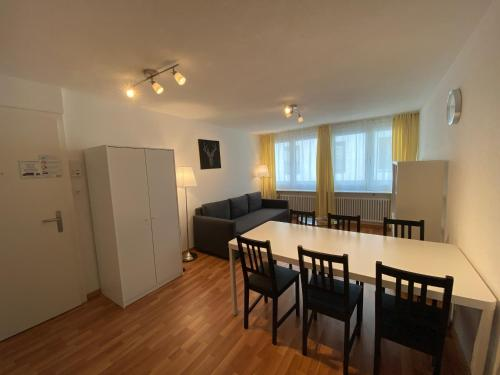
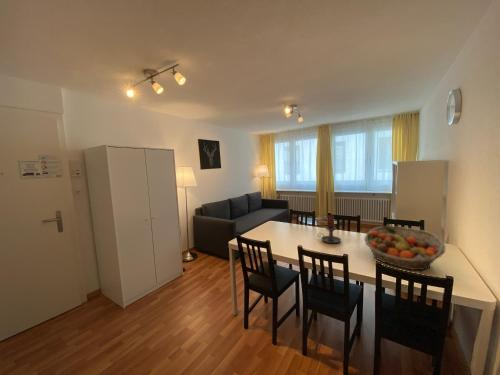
+ candle holder [316,214,342,244]
+ fruit basket [363,225,447,271]
